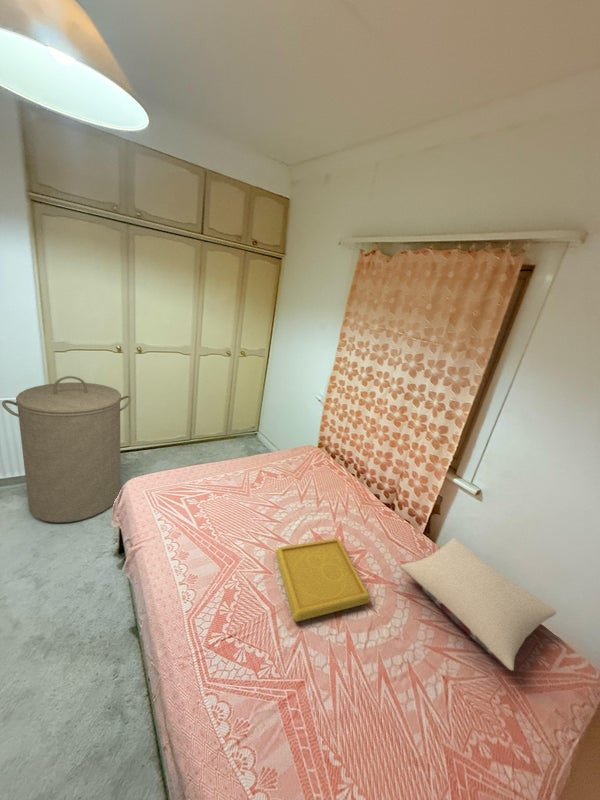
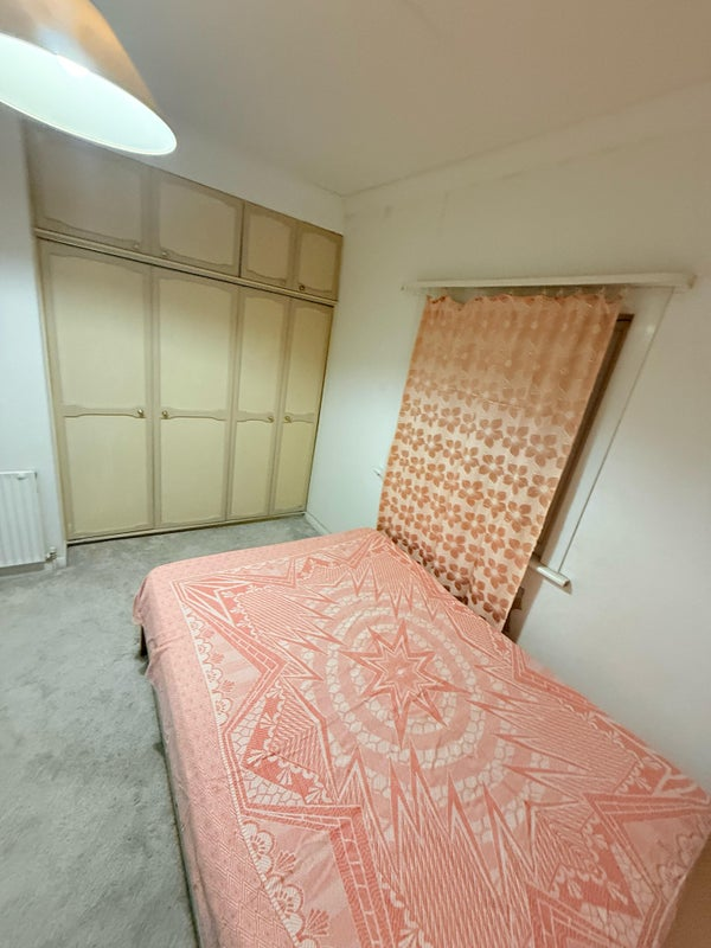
- serving tray [274,537,371,623]
- laundry hamper [1,375,132,523]
- pillow [400,537,557,672]
